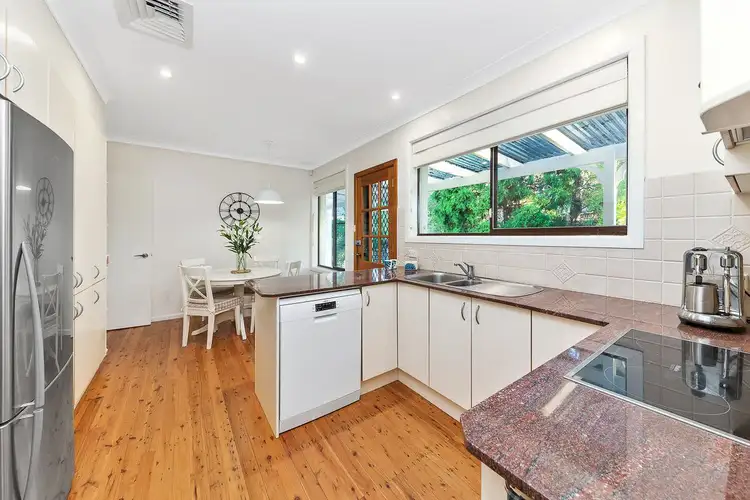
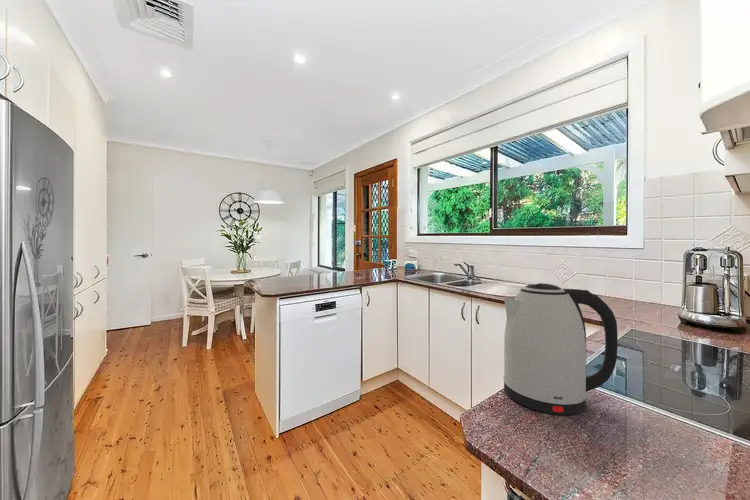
+ kettle [502,282,619,416]
